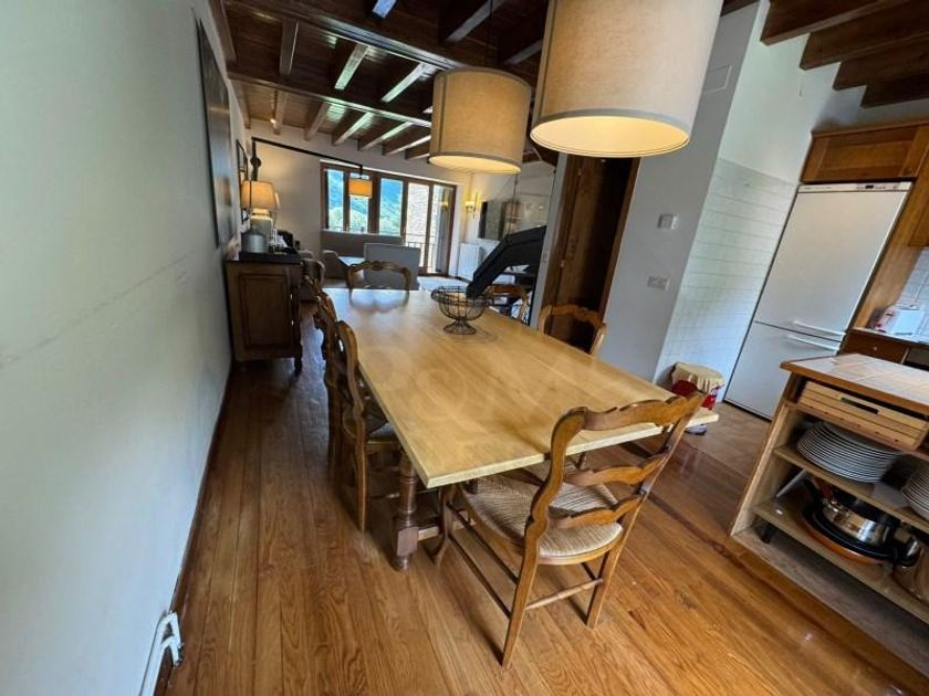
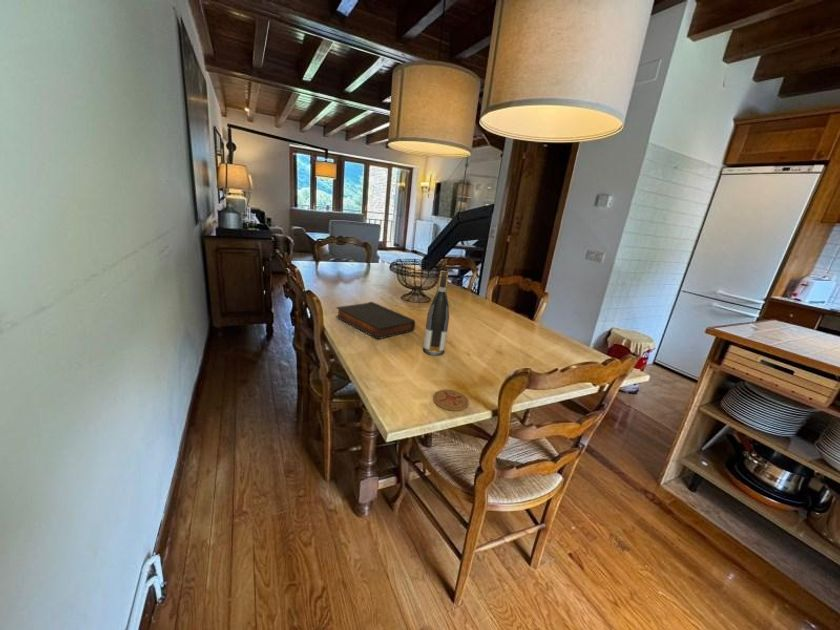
+ coaster [432,389,470,412]
+ wine bottle [422,270,450,356]
+ book [335,301,416,340]
